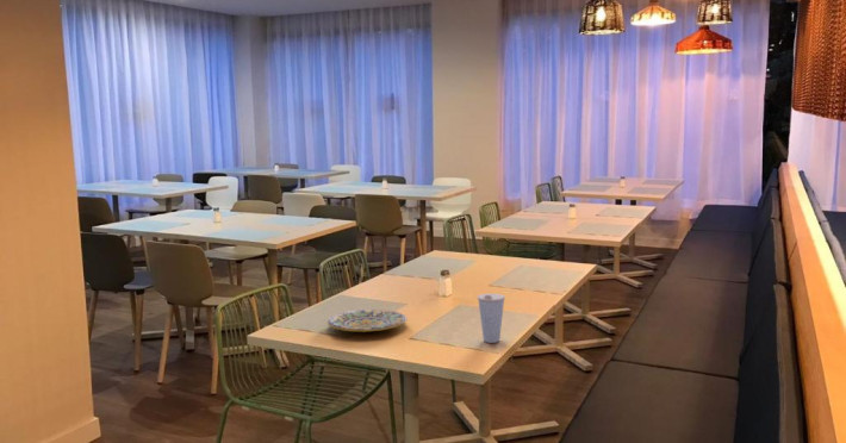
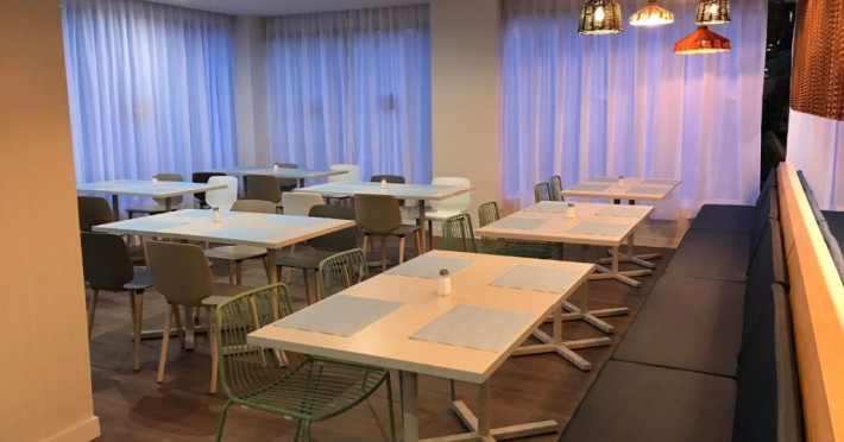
- cup [477,293,506,344]
- plate [326,308,409,333]
